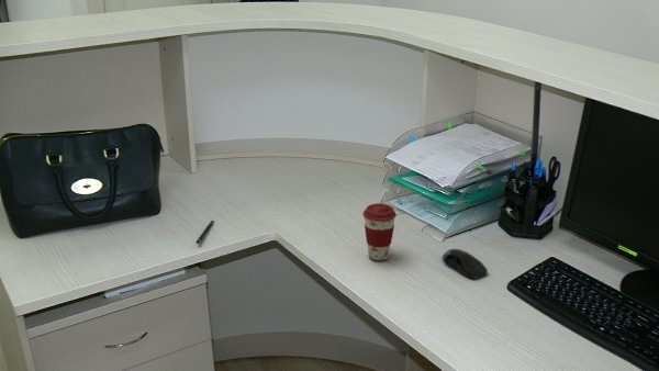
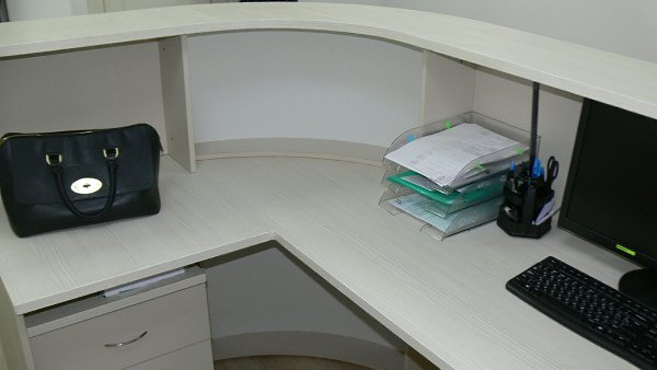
- coffee cup [362,202,398,261]
- pen [196,220,215,245]
- computer mouse [442,248,489,280]
